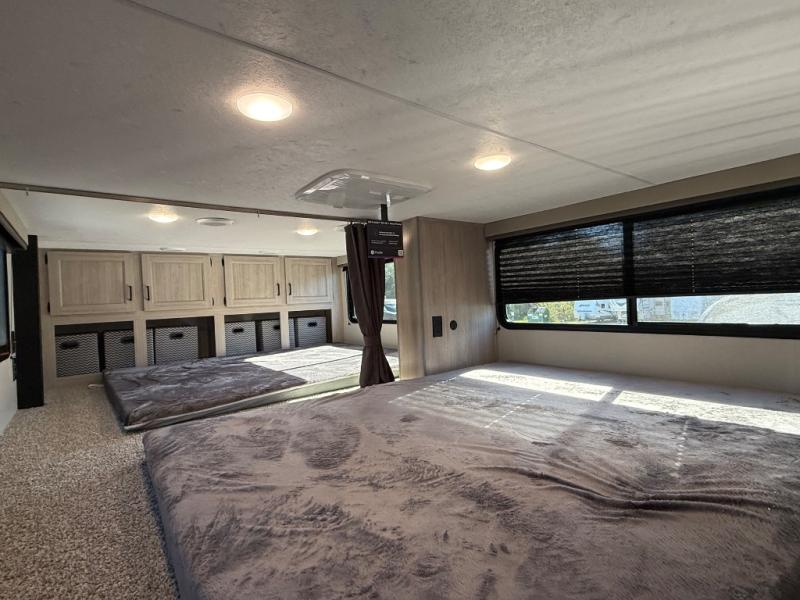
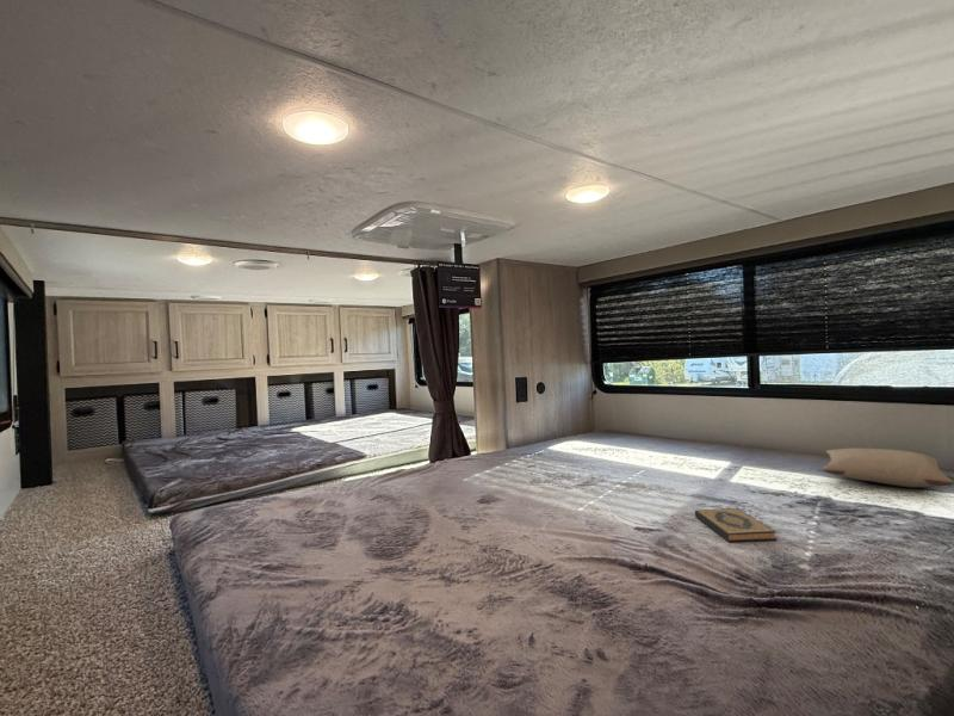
+ pillow [822,448,954,488]
+ hardback book [694,507,778,543]
